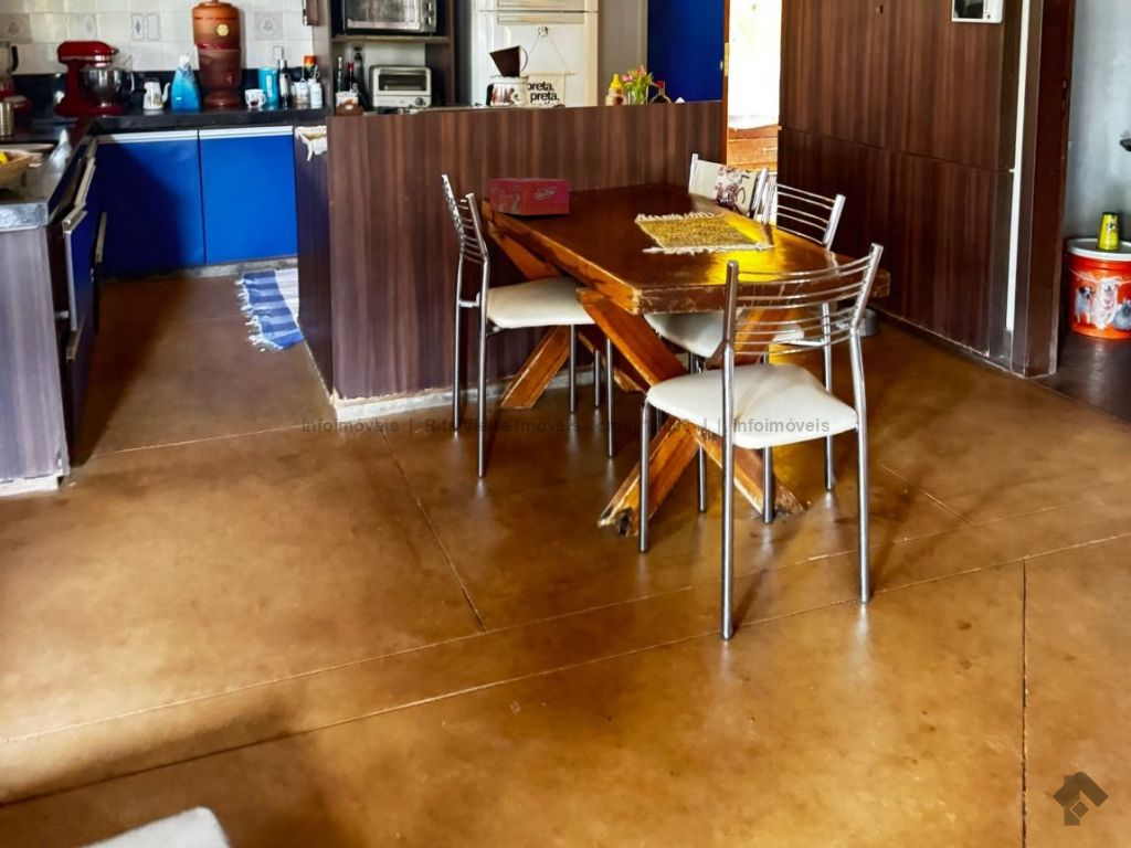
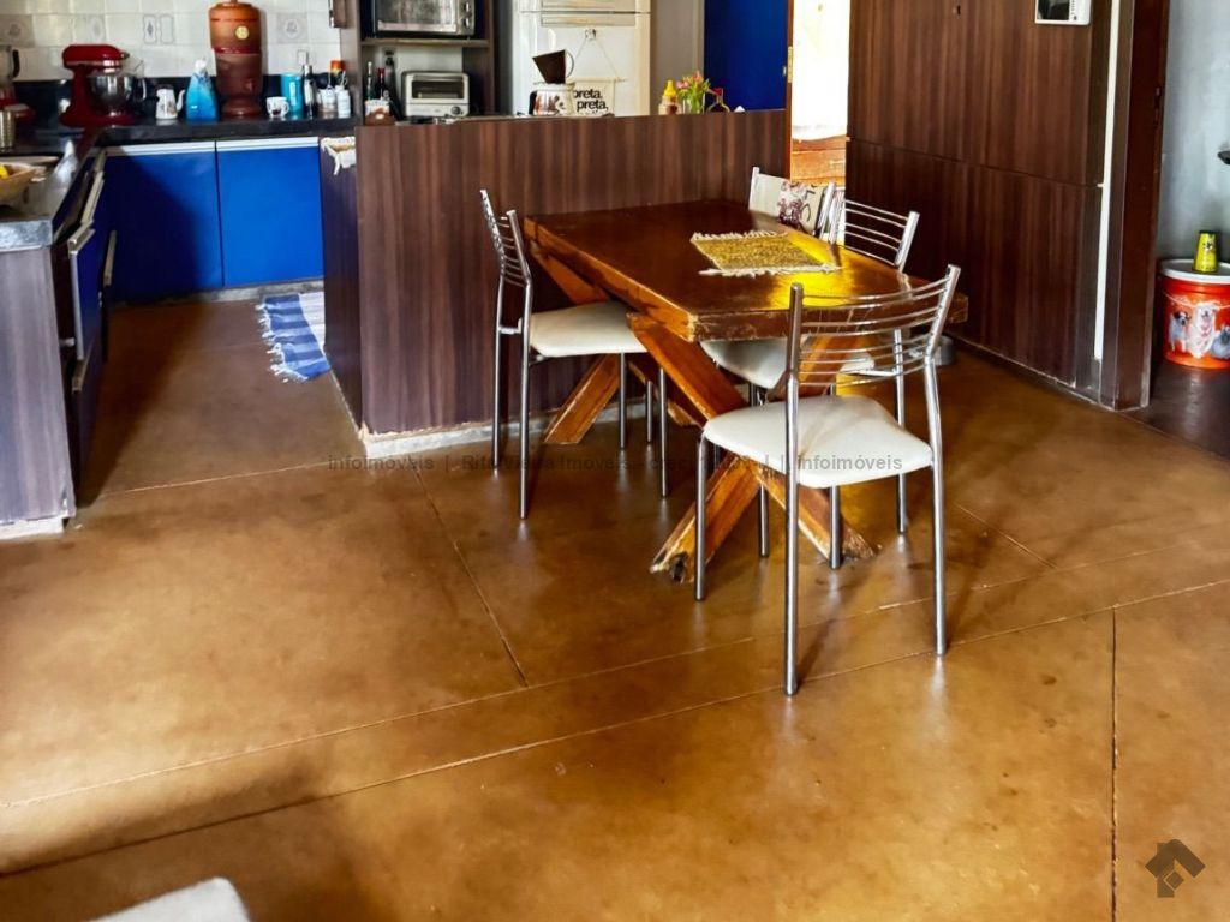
- tissue box [488,177,570,216]
